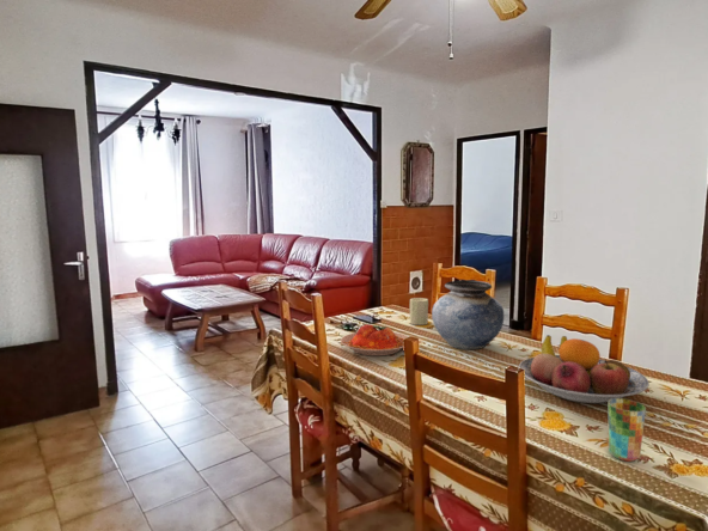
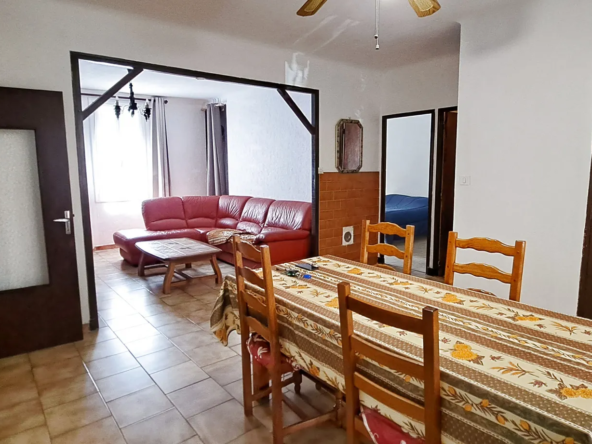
- plate [340,323,409,356]
- fruit bowl [518,334,651,404]
- vase [431,280,505,350]
- candle [408,297,429,326]
- cup [608,397,647,463]
